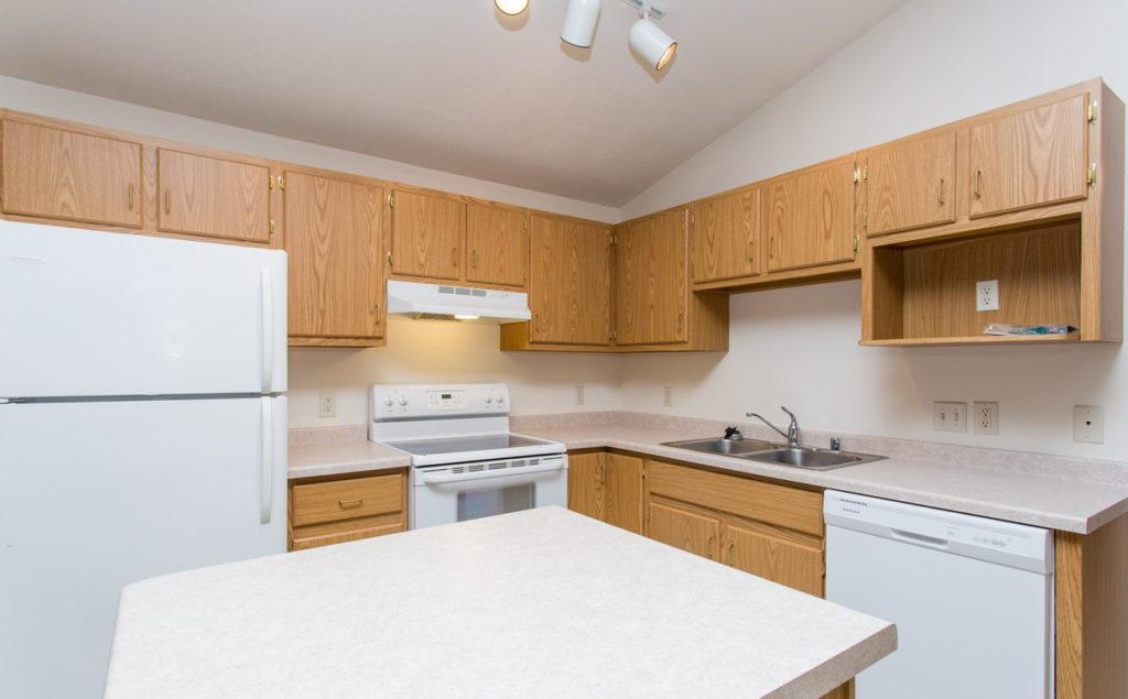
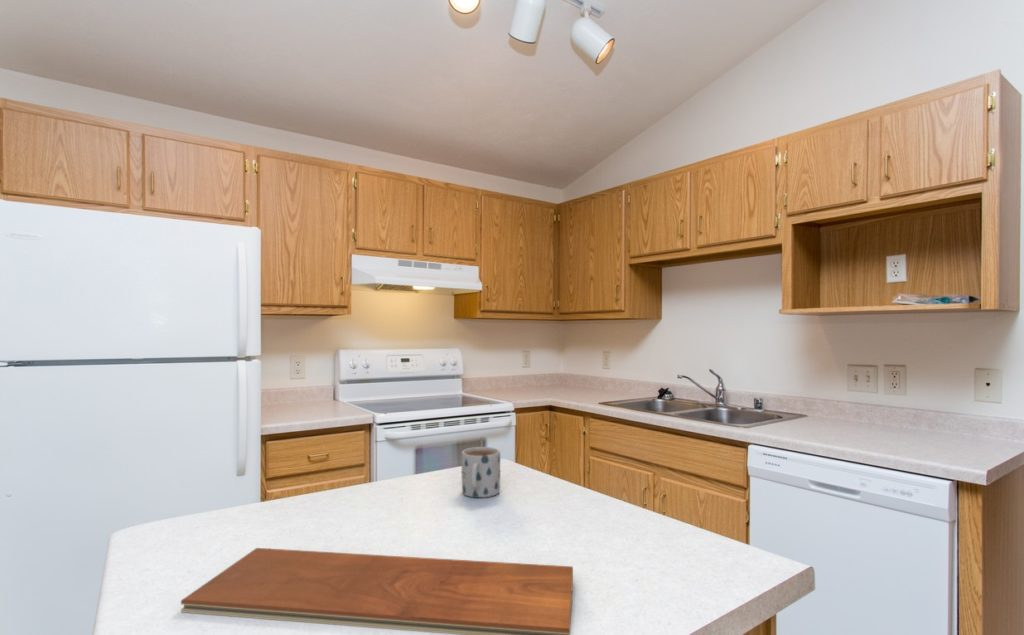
+ mug [461,446,501,499]
+ chopping board [180,547,574,635]
